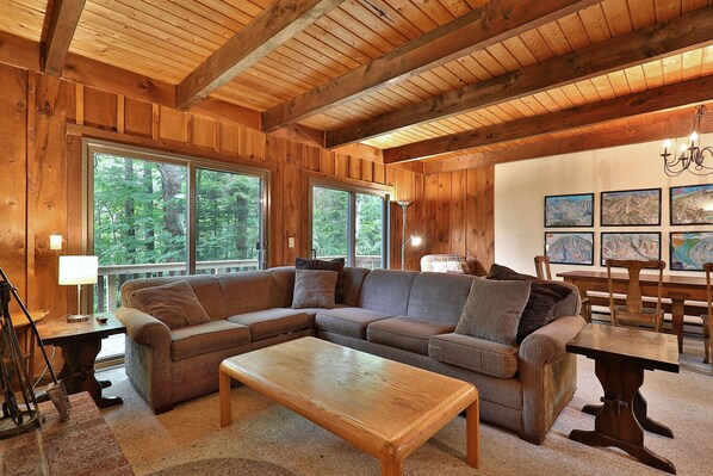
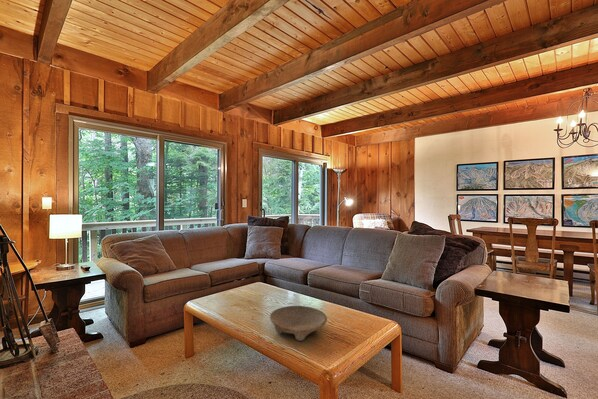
+ bowl [269,305,328,342]
